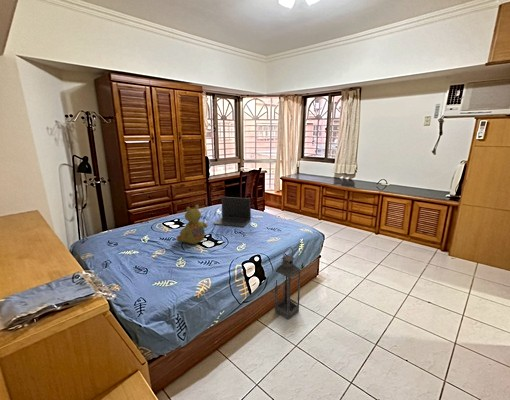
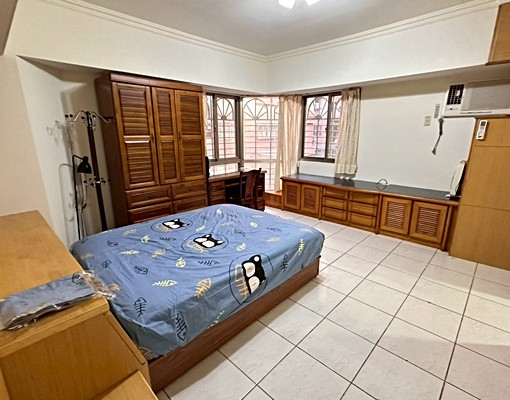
- stuffed bear [175,204,208,245]
- lantern [274,246,301,321]
- laptop [213,196,252,228]
